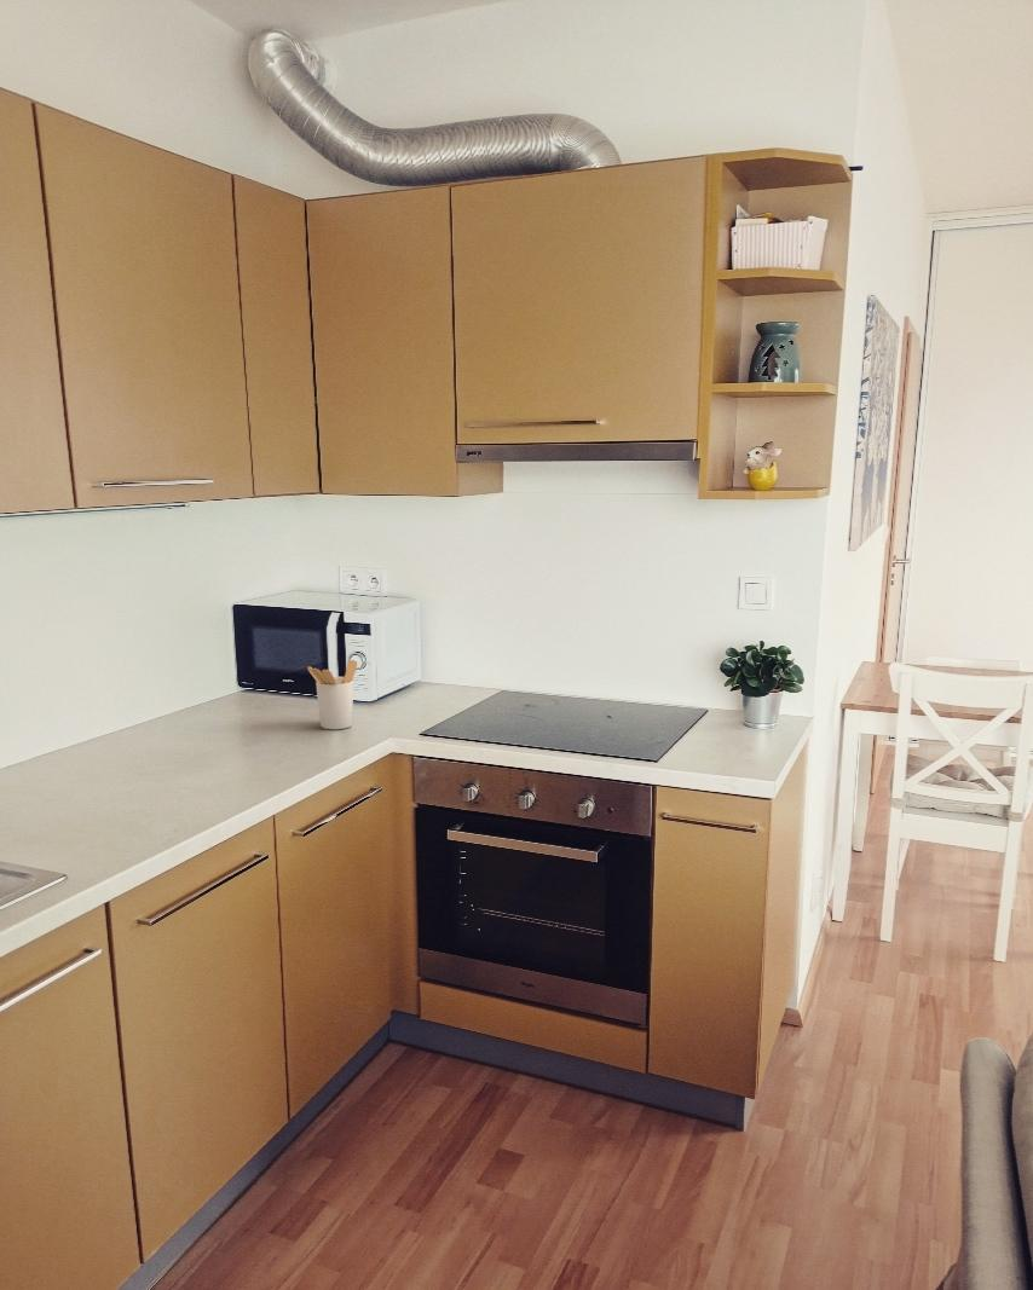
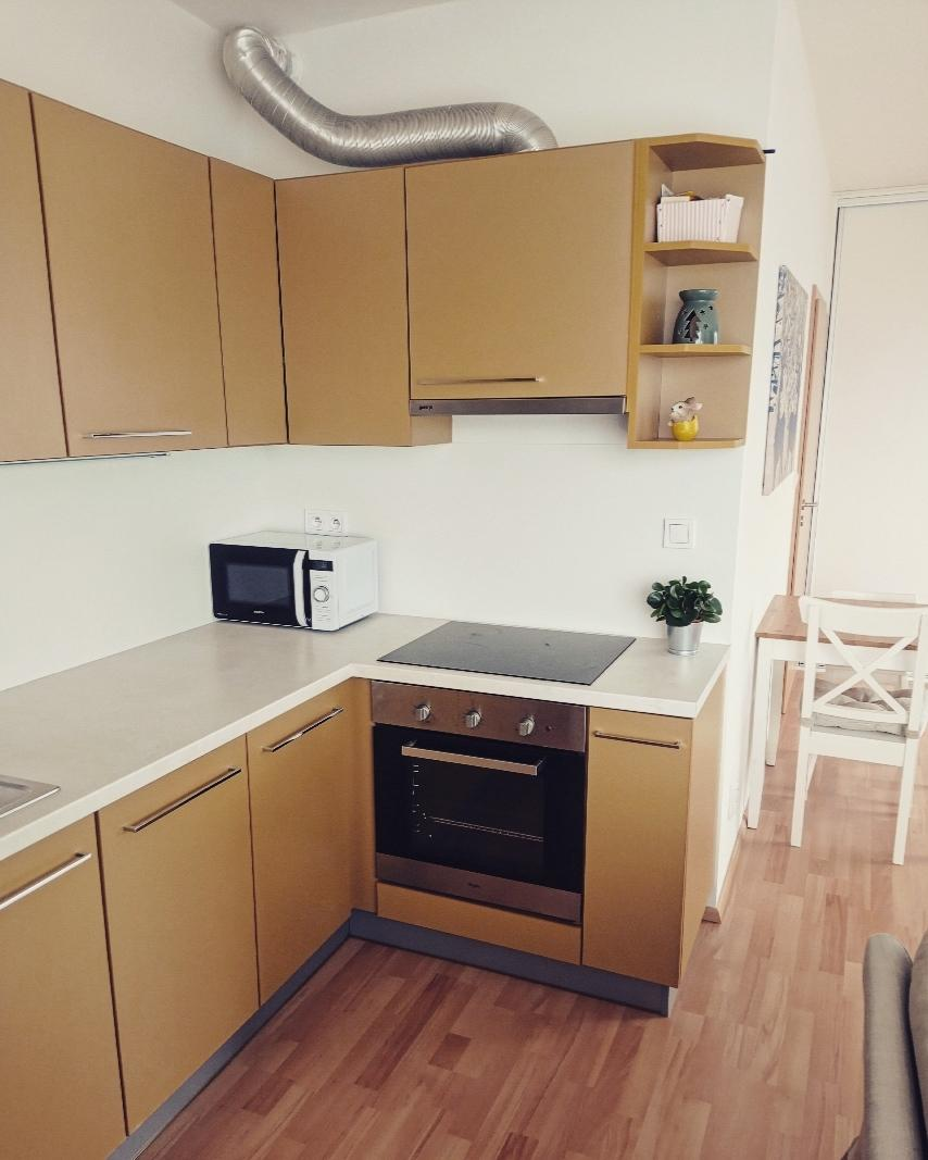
- utensil holder [306,659,358,730]
